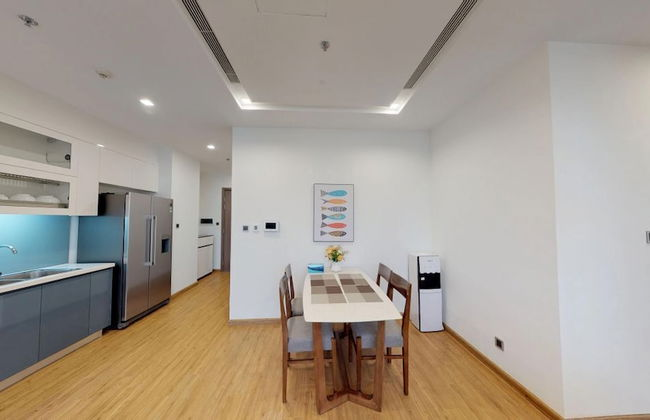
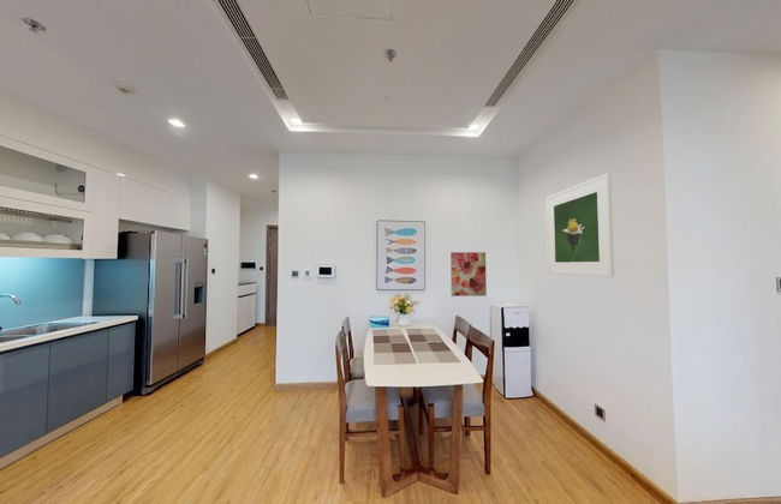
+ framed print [545,172,615,278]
+ wall art [449,251,488,298]
